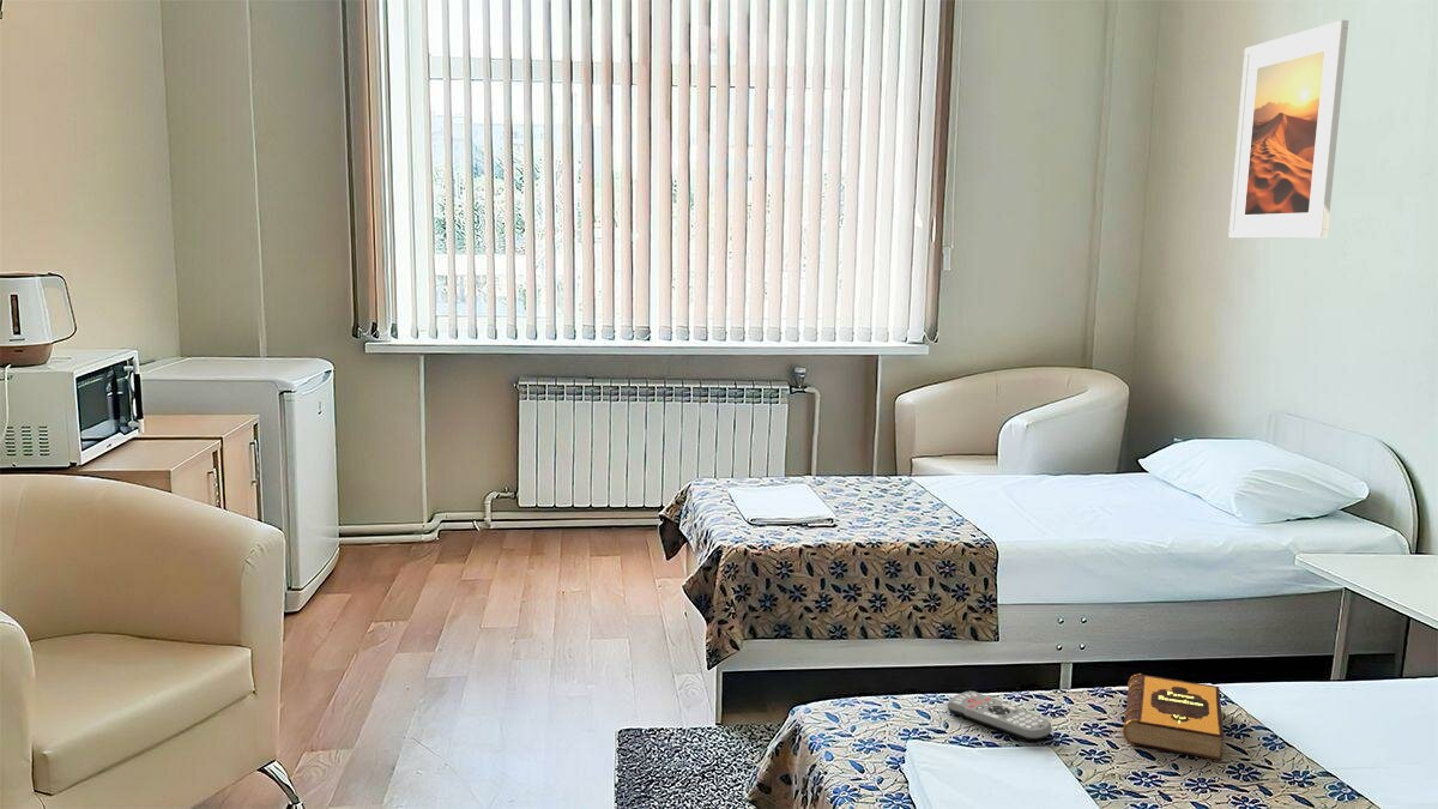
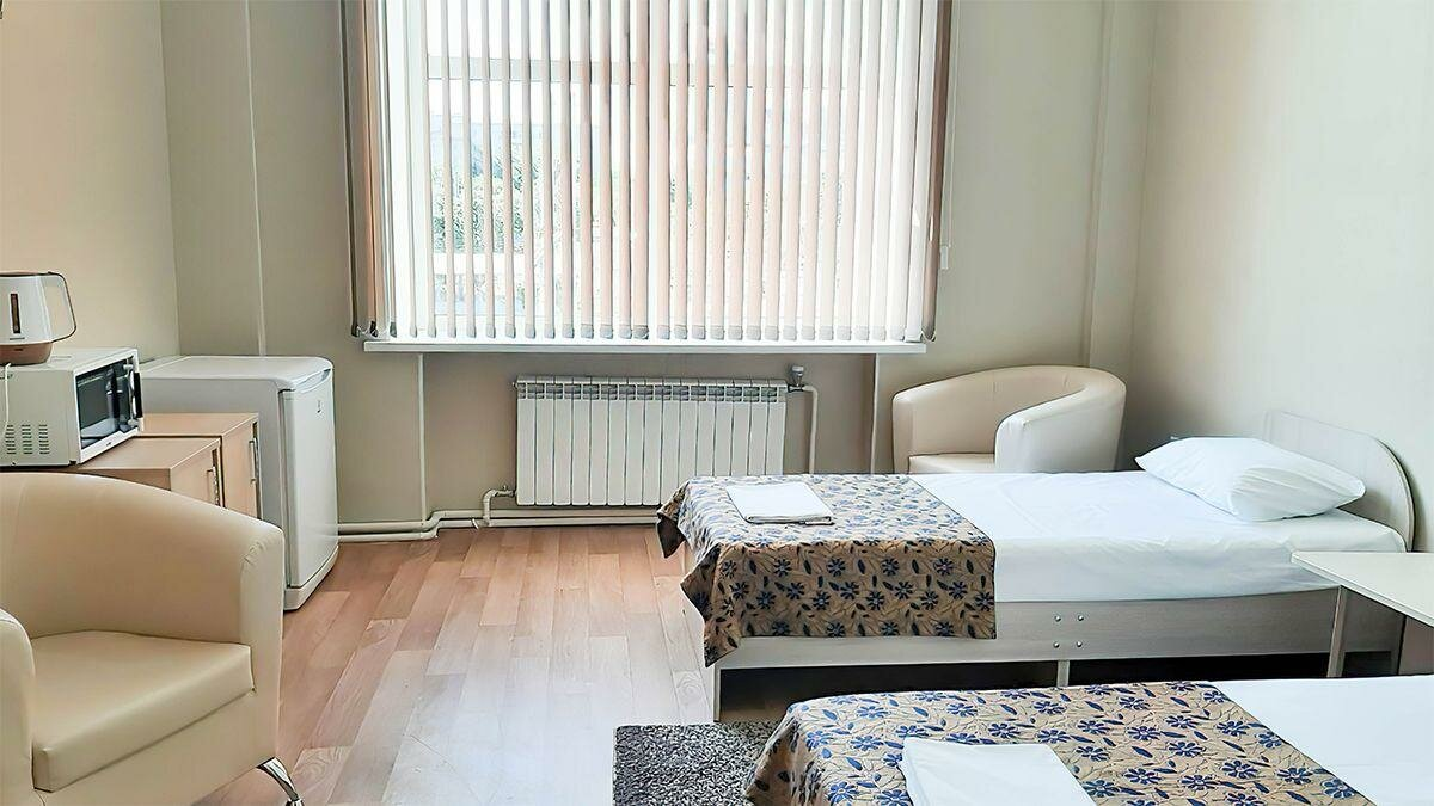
- hardback book [1122,672,1225,761]
- remote control [945,690,1053,741]
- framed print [1227,19,1349,240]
